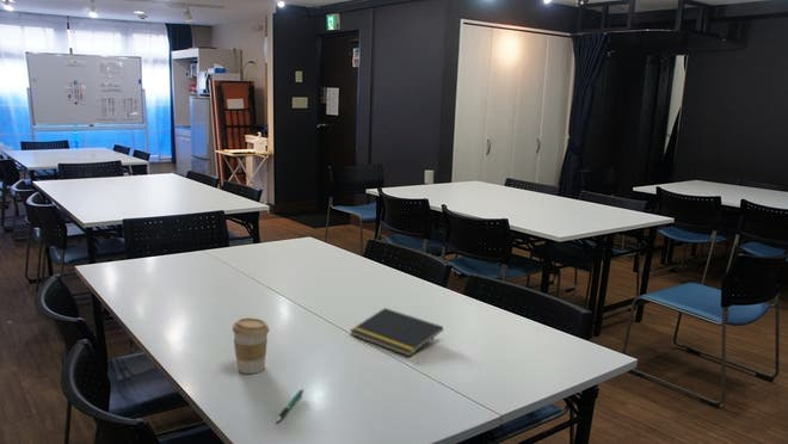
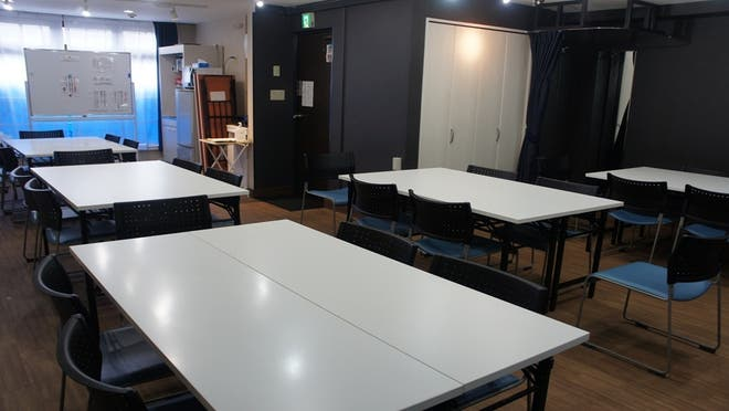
- pen [275,388,306,424]
- notepad [349,307,444,358]
- coffee cup [232,316,270,375]
